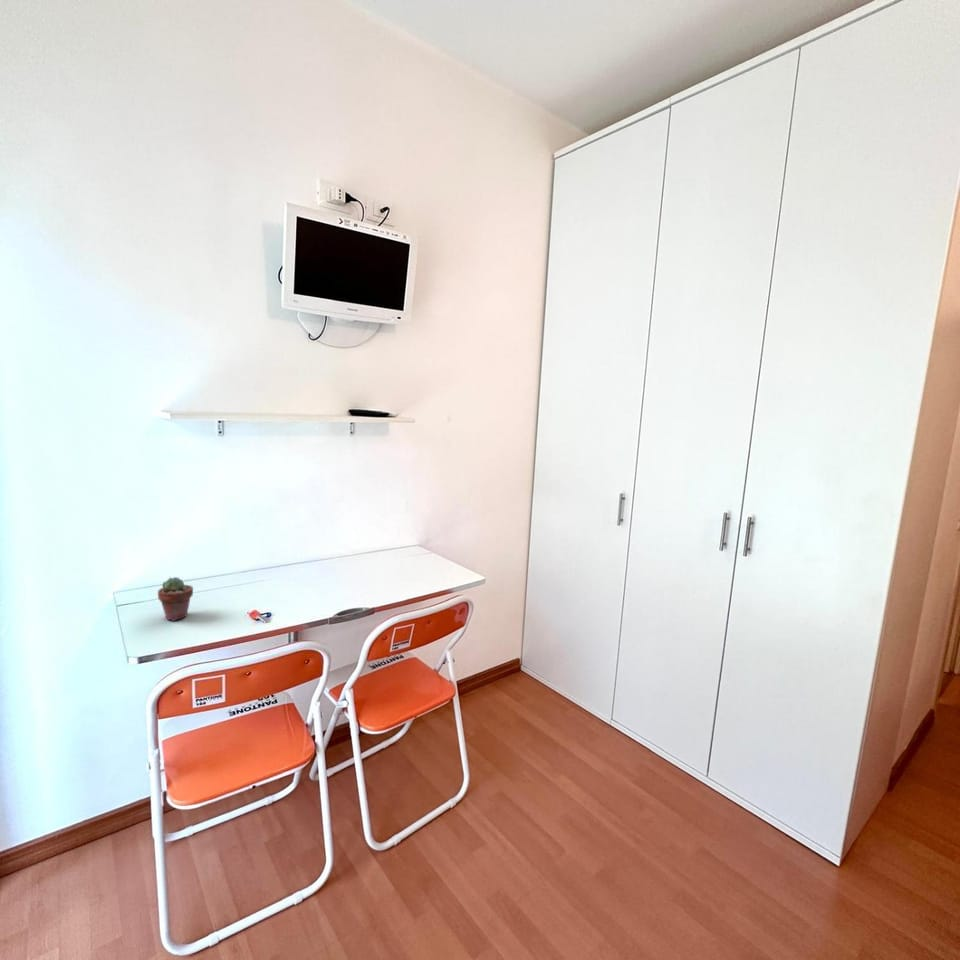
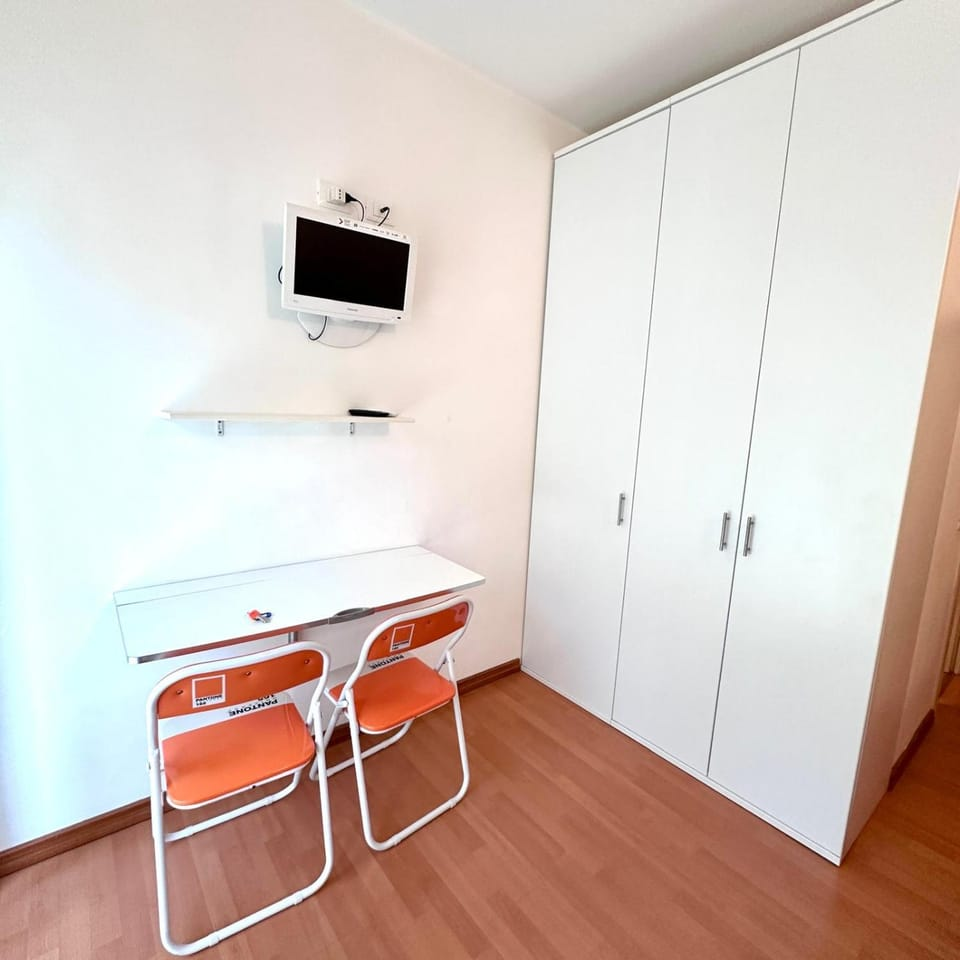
- potted succulent [157,576,194,622]
